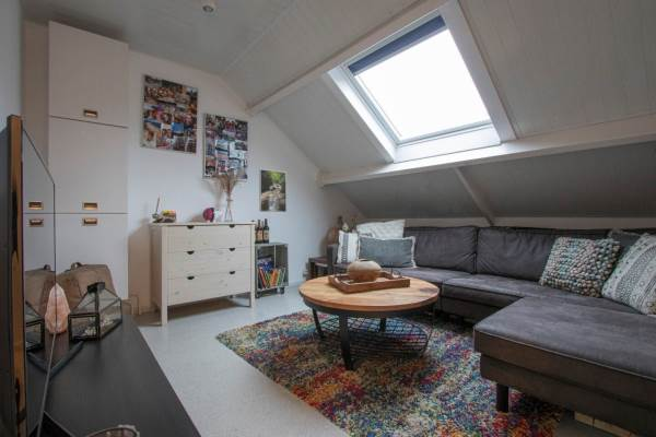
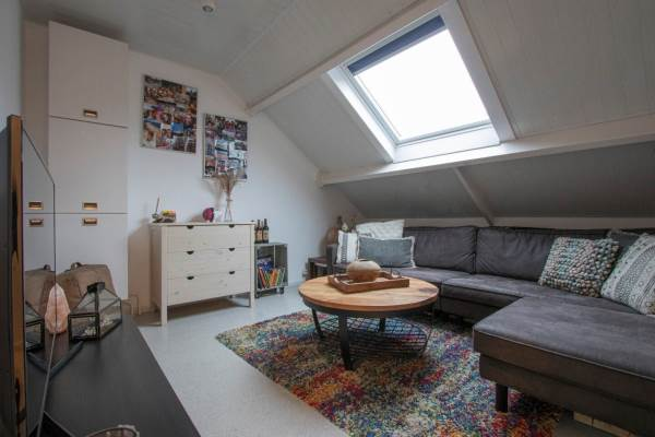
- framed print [258,168,288,213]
